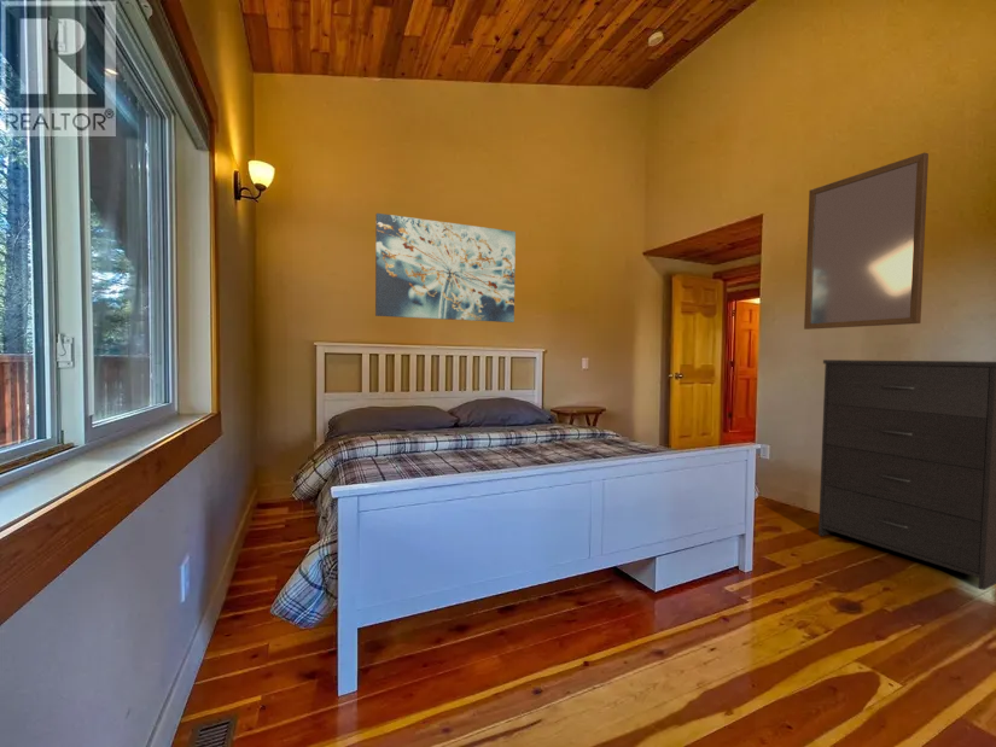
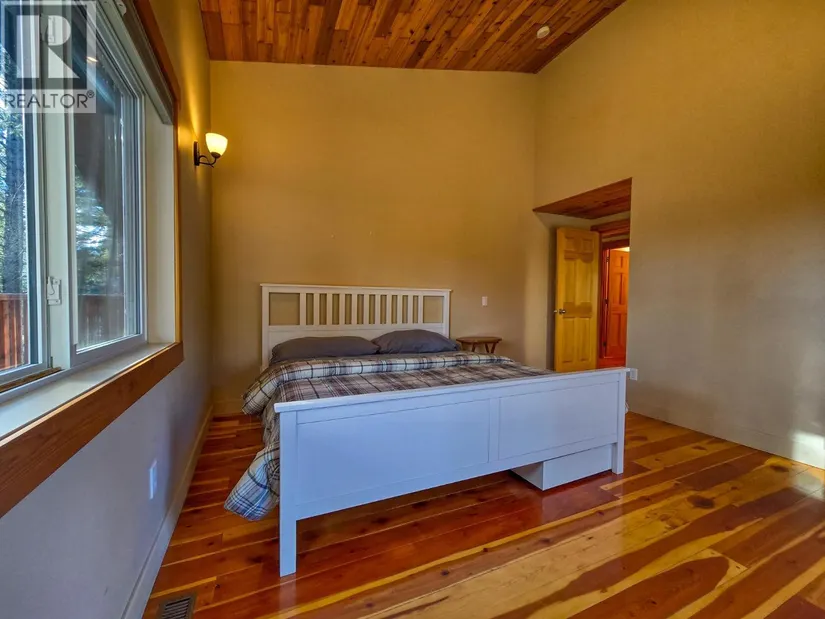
- wall art [374,212,517,323]
- dresser [817,358,996,591]
- home mirror [803,152,930,331]
